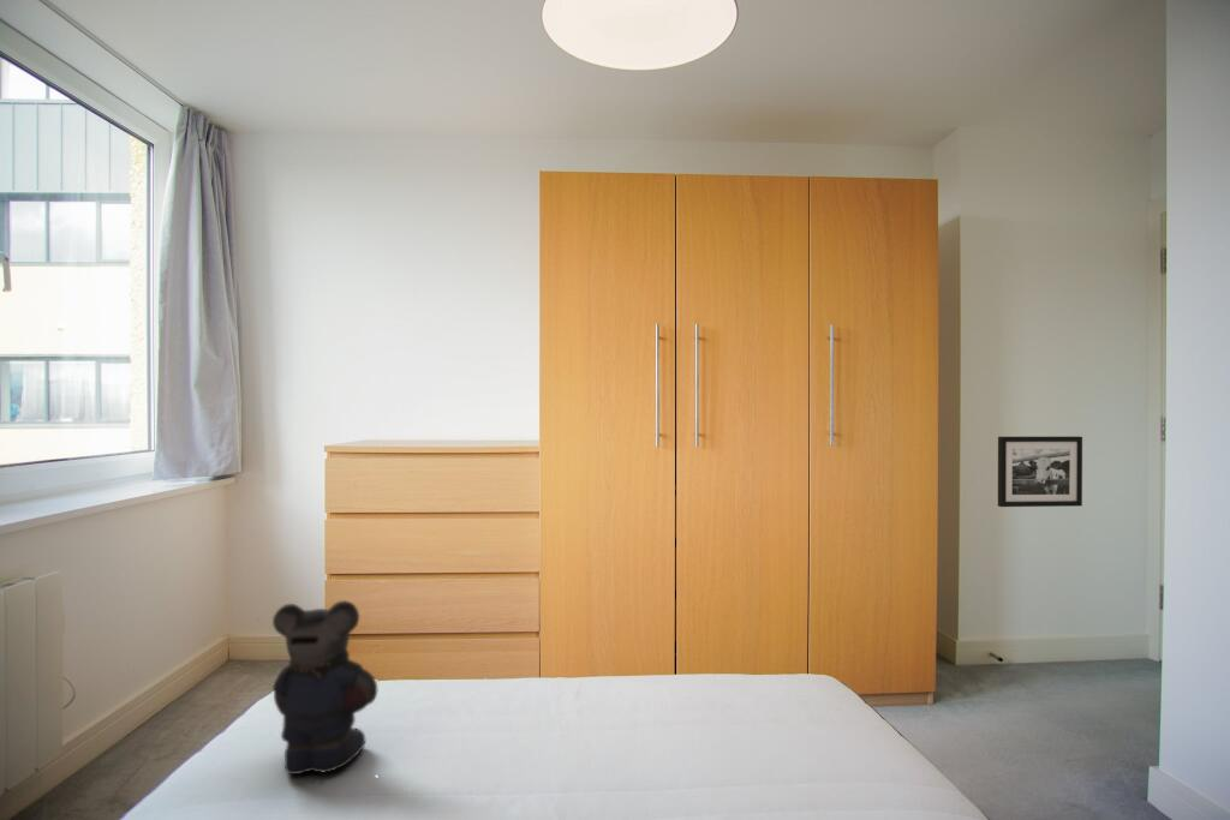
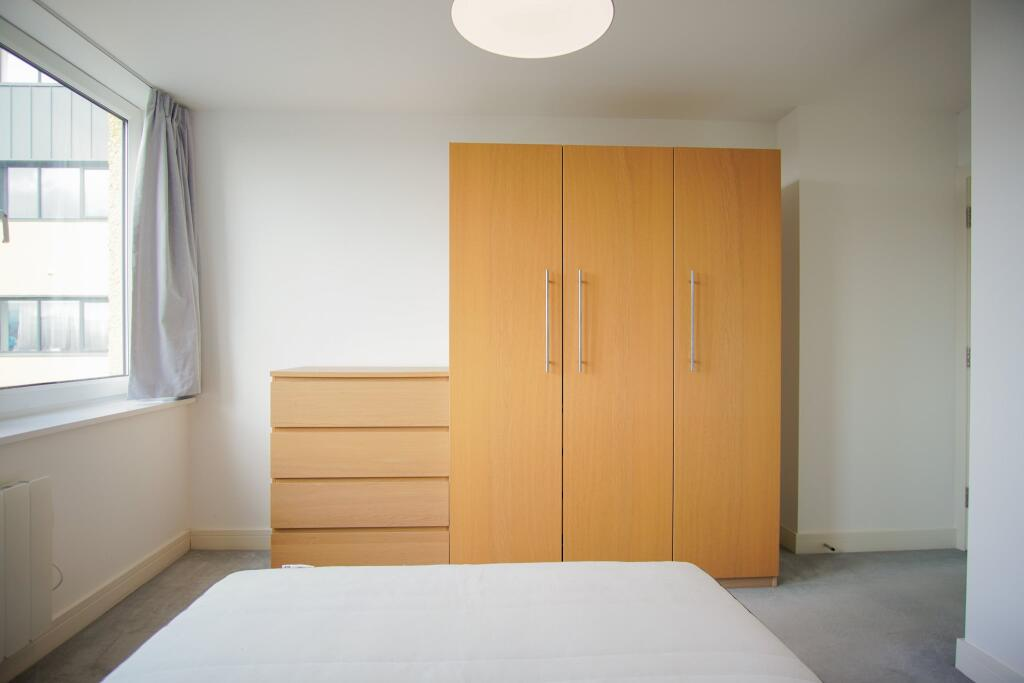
- bear [271,599,378,784]
- picture frame [997,436,1083,508]
